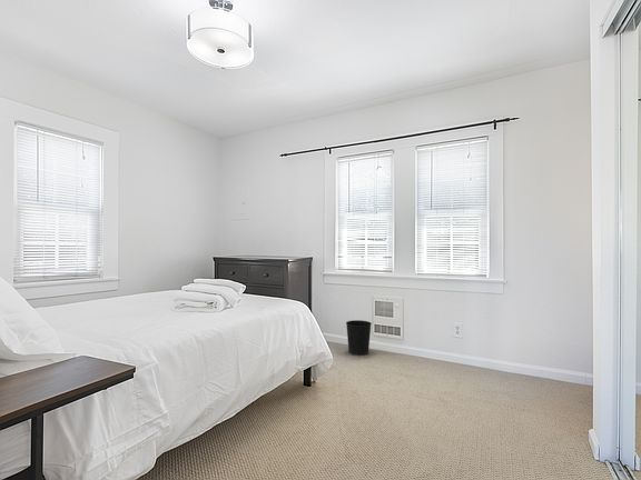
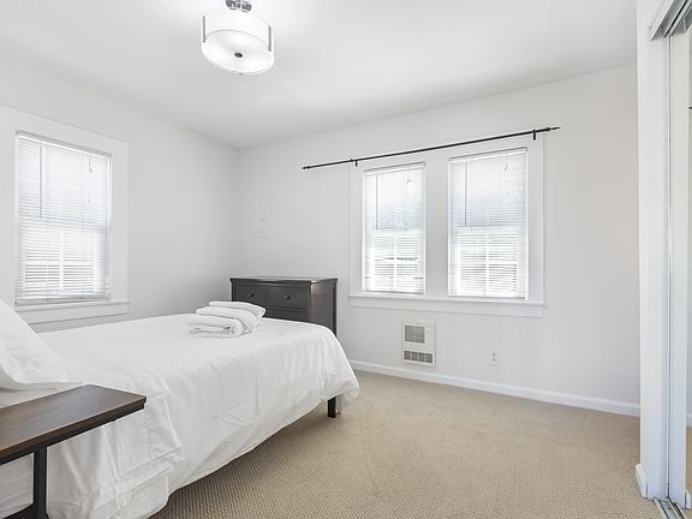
- wastebasket [345,319,373,357]
